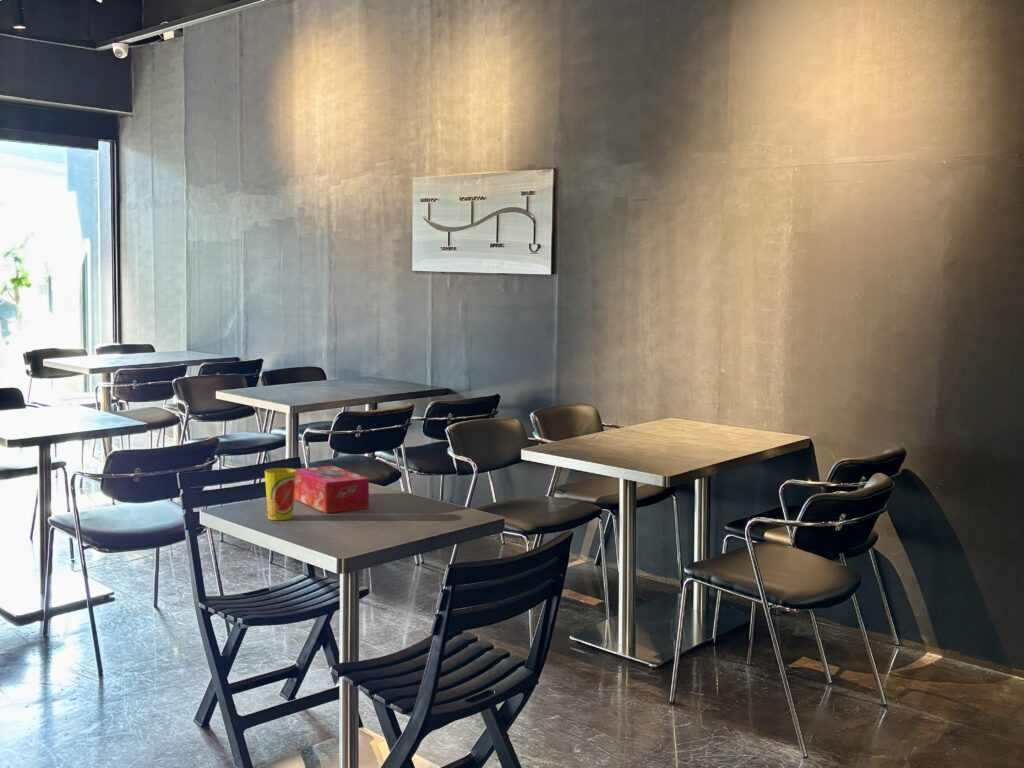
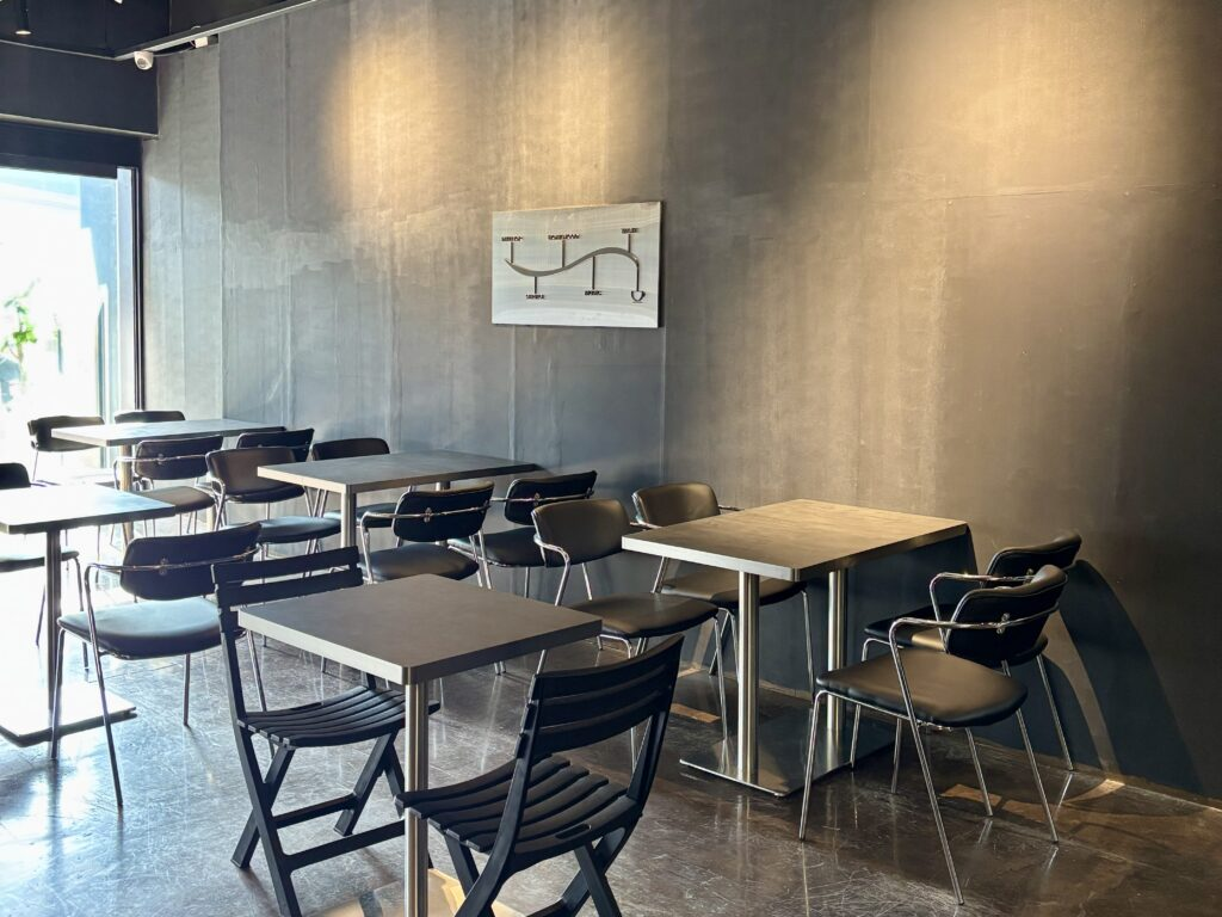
- cup [264,467,296,521]
- tissue box [294,465,370,514]
